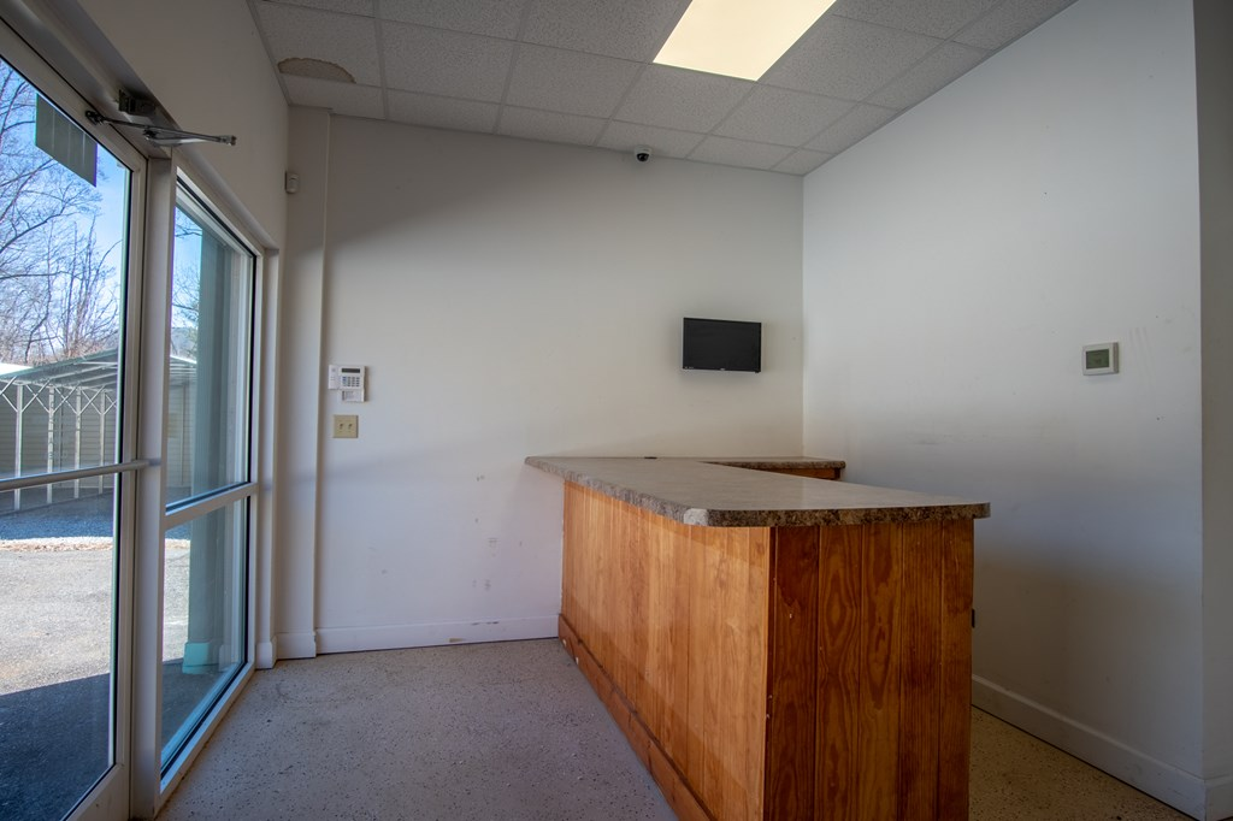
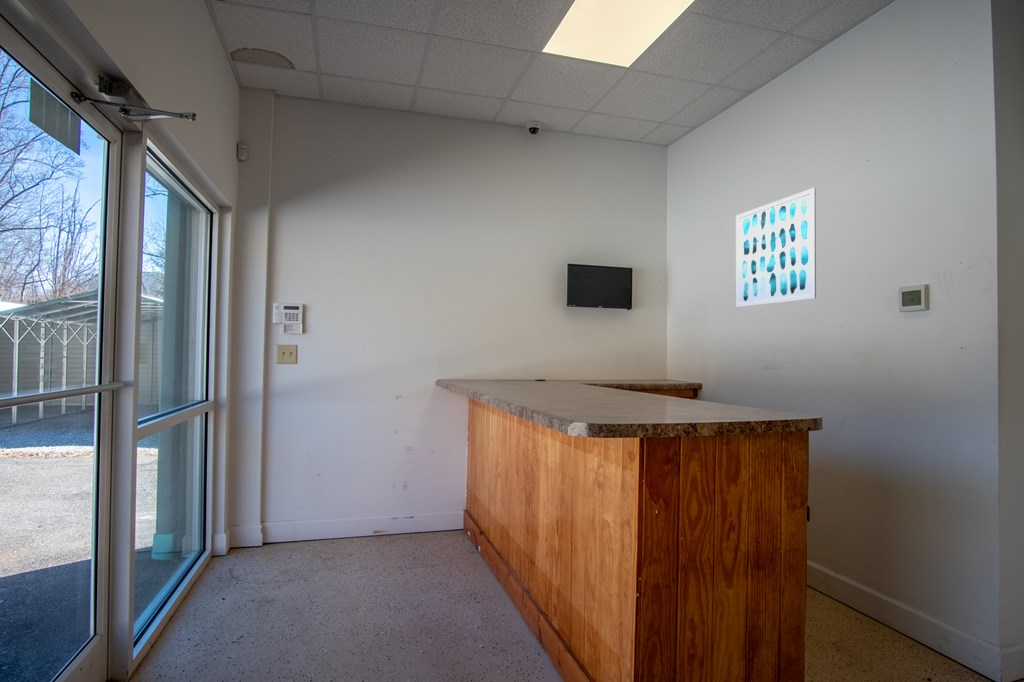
+ wall art [735,187,817,308]
